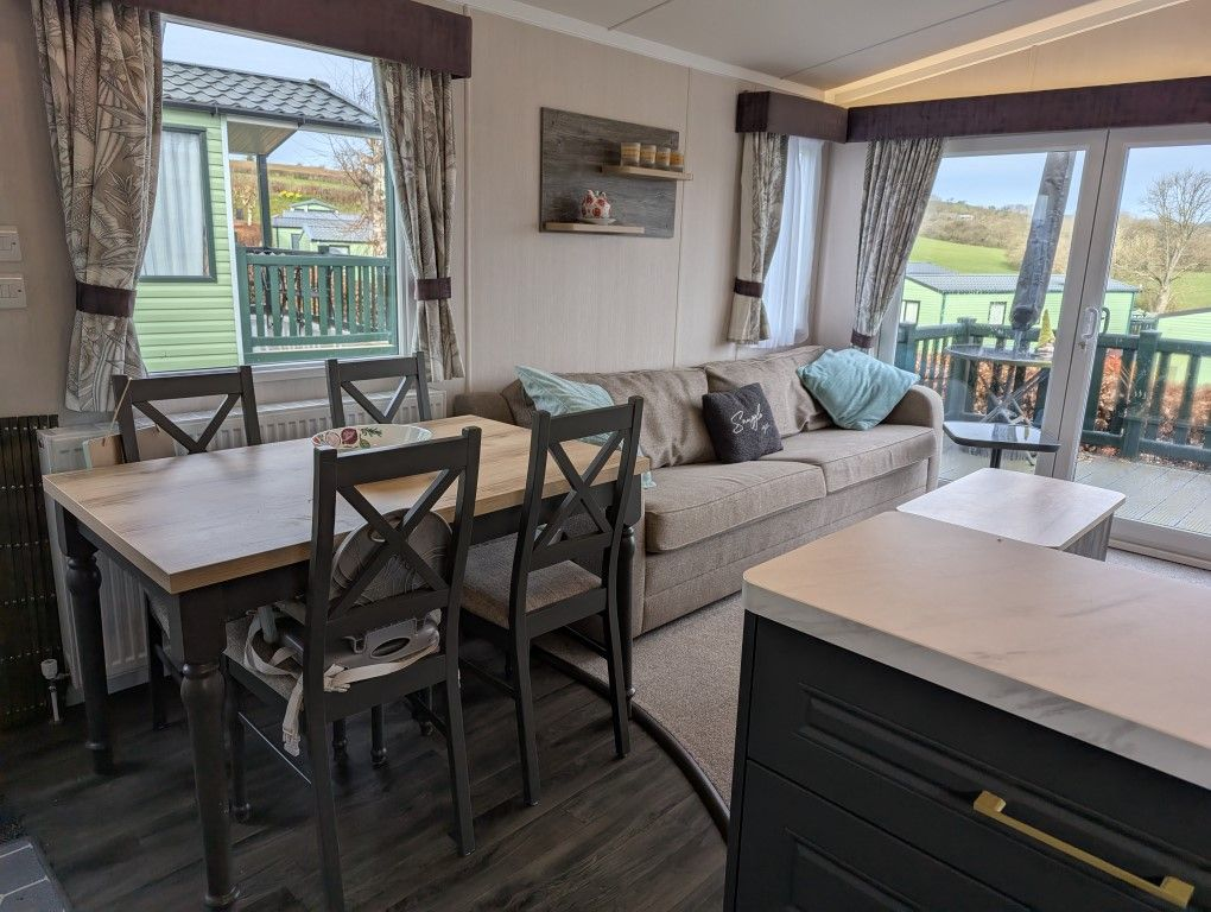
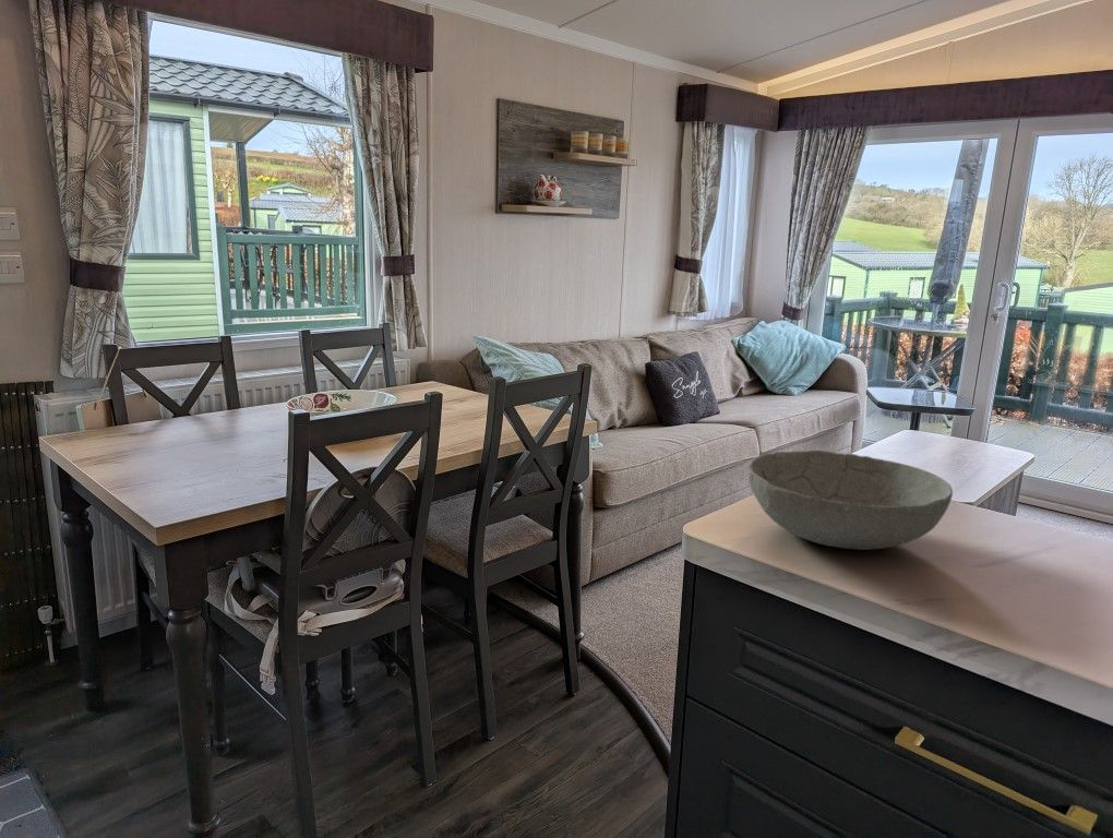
+ bowl [747,450,954,551]
